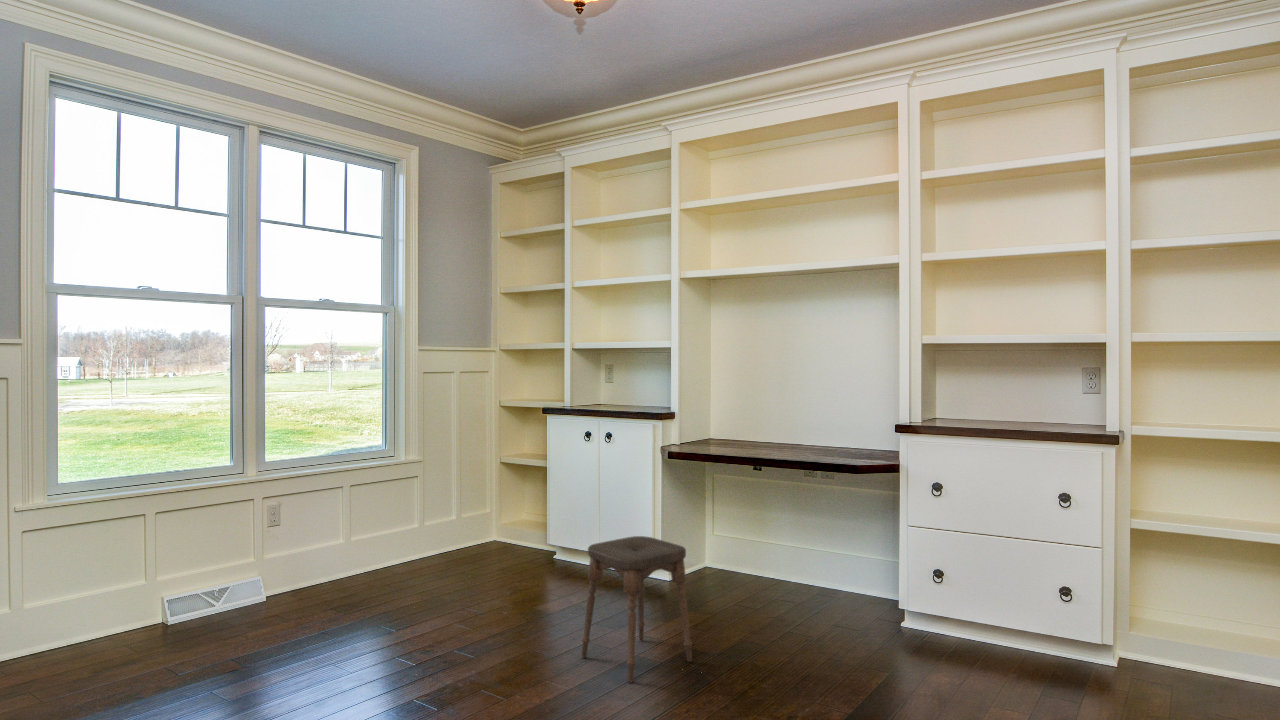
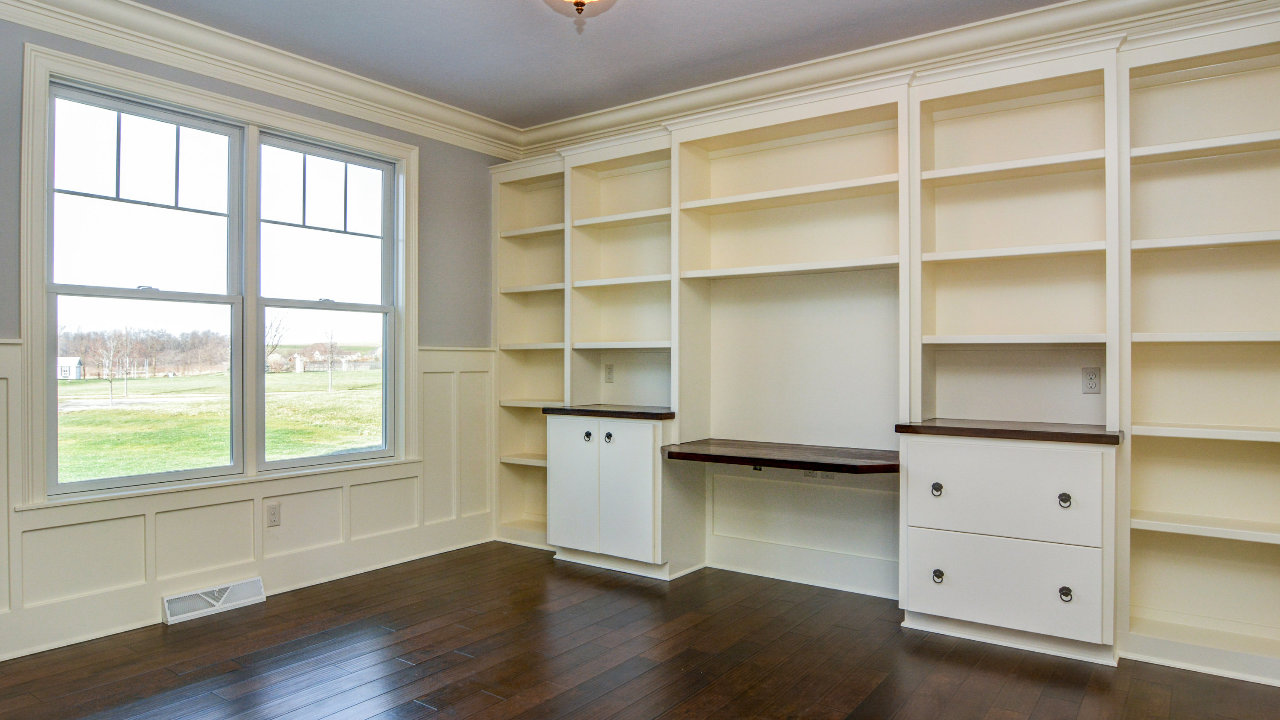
- stool [581,535,693,684]
